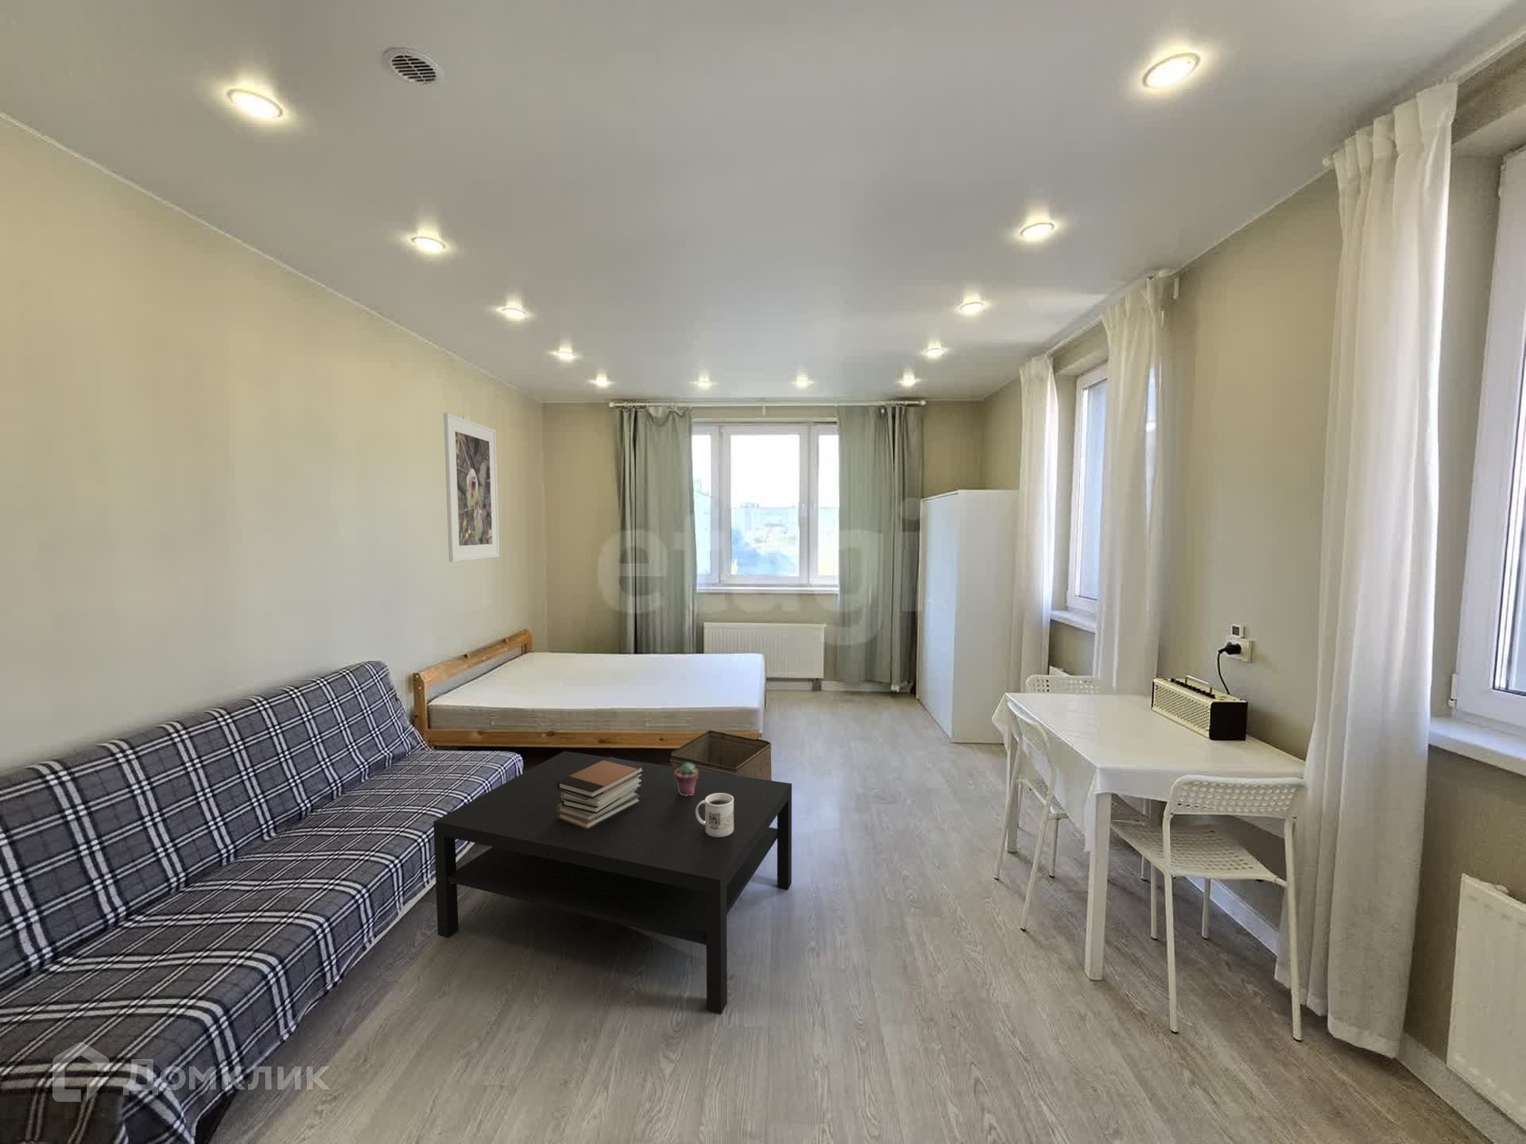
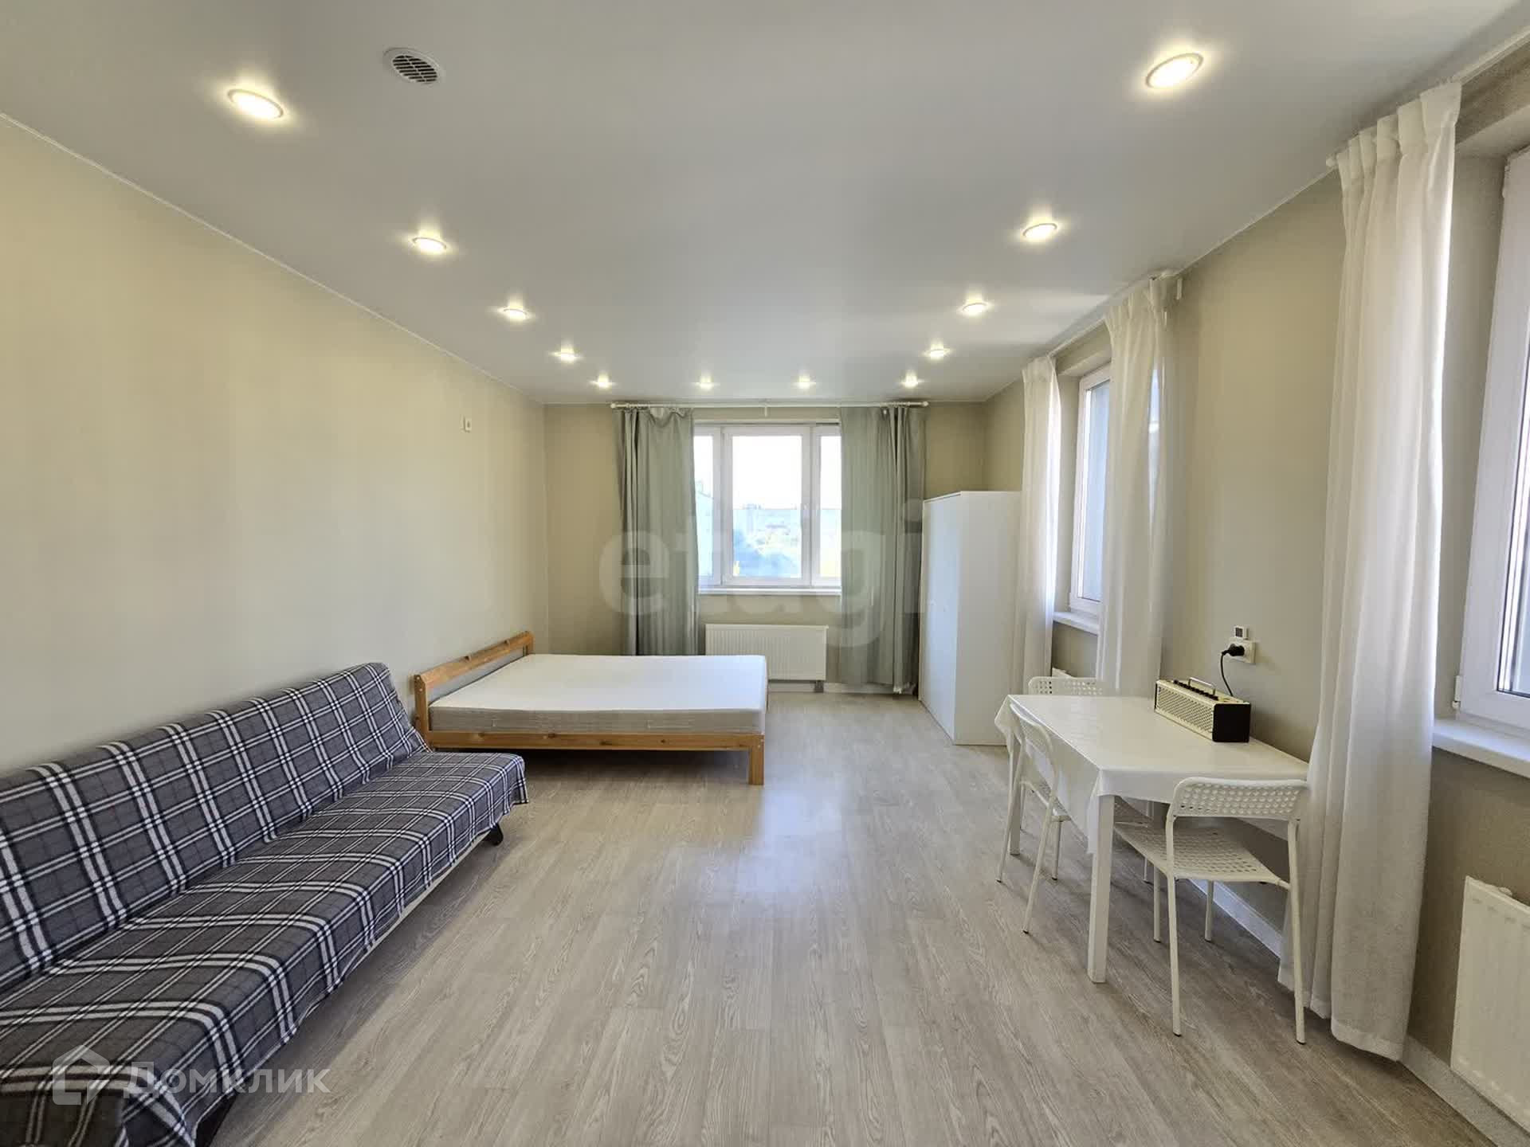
- mug [696,793,734,838]
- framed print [442,411,500,562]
- book stack [556,756,644,829]
- storage bin [669,729,773,781]
- coffee table [433,751,792,1015]
- potted succulent [675,763,698,796]
